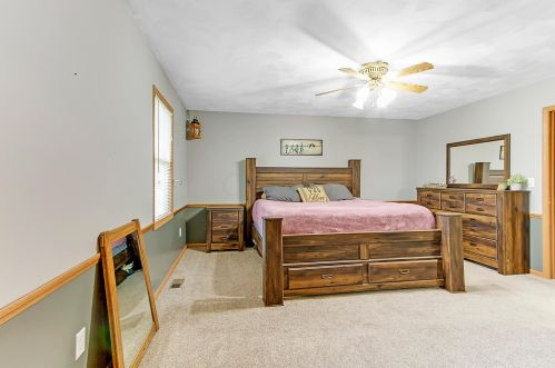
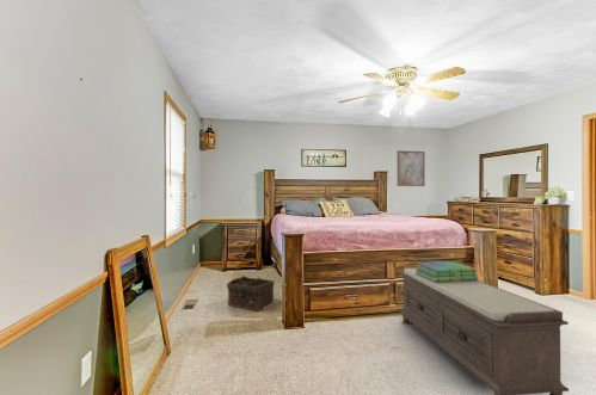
+ basket [226,274,276,311]
+ wall art [395,149,426,187]
+ bench [399,266,570,395]
+ stack of books [416,260,479,283]
